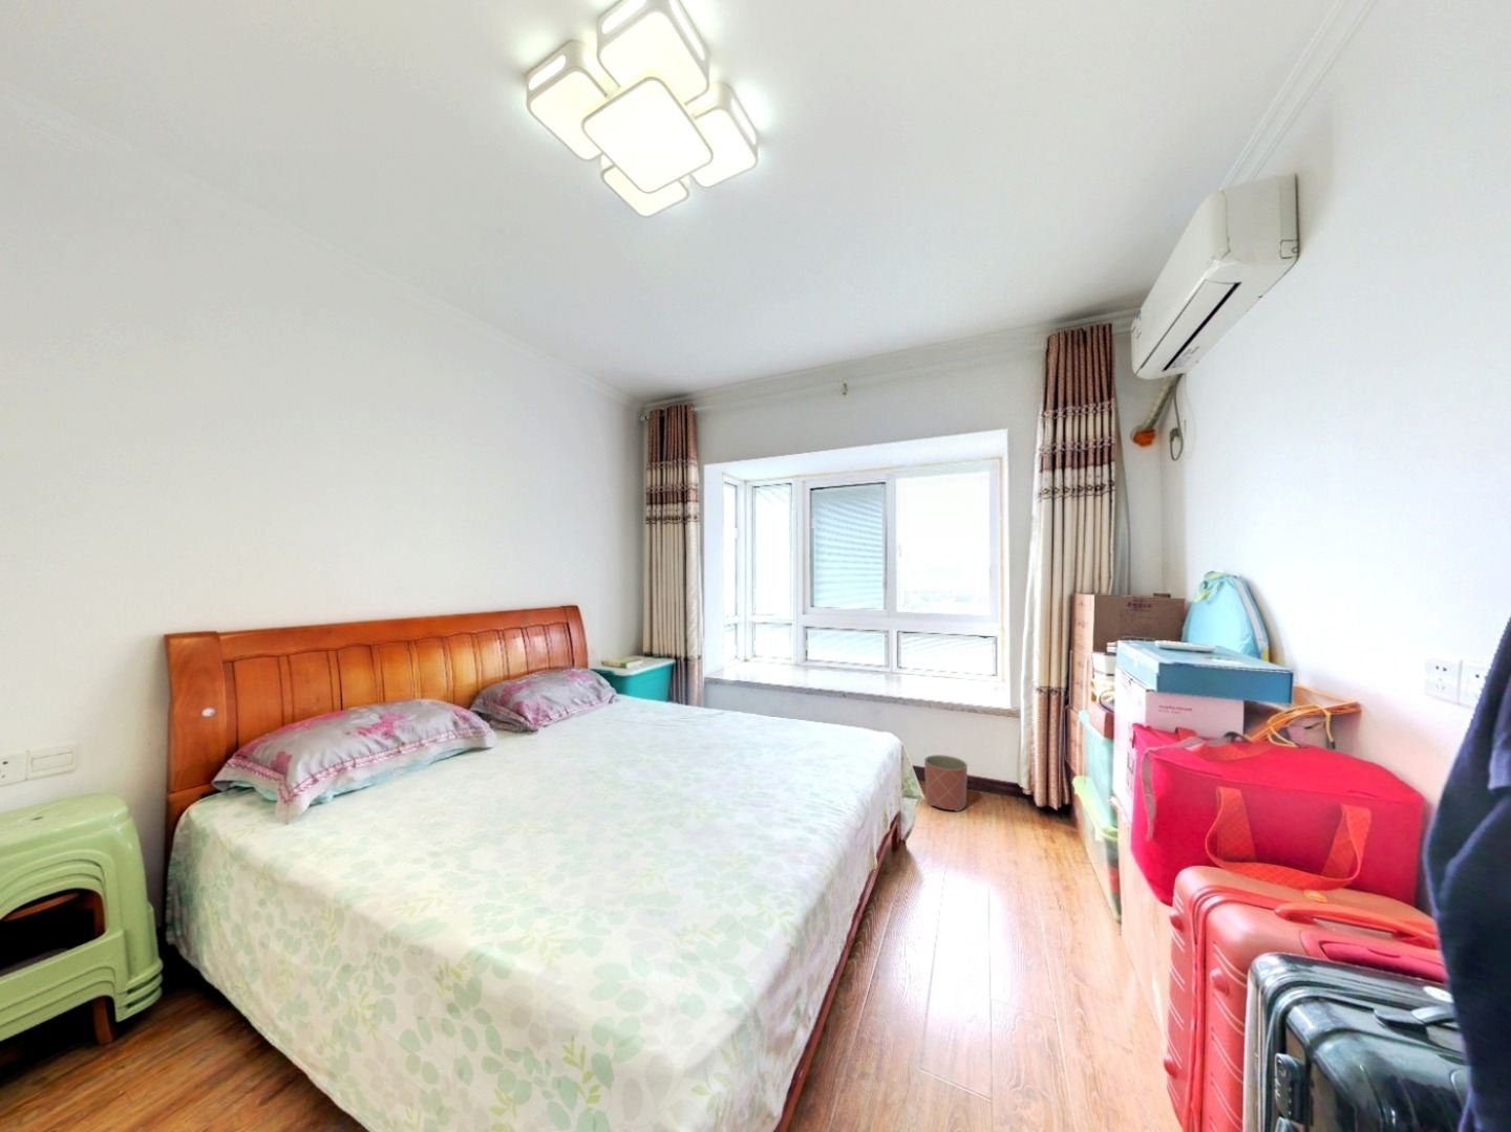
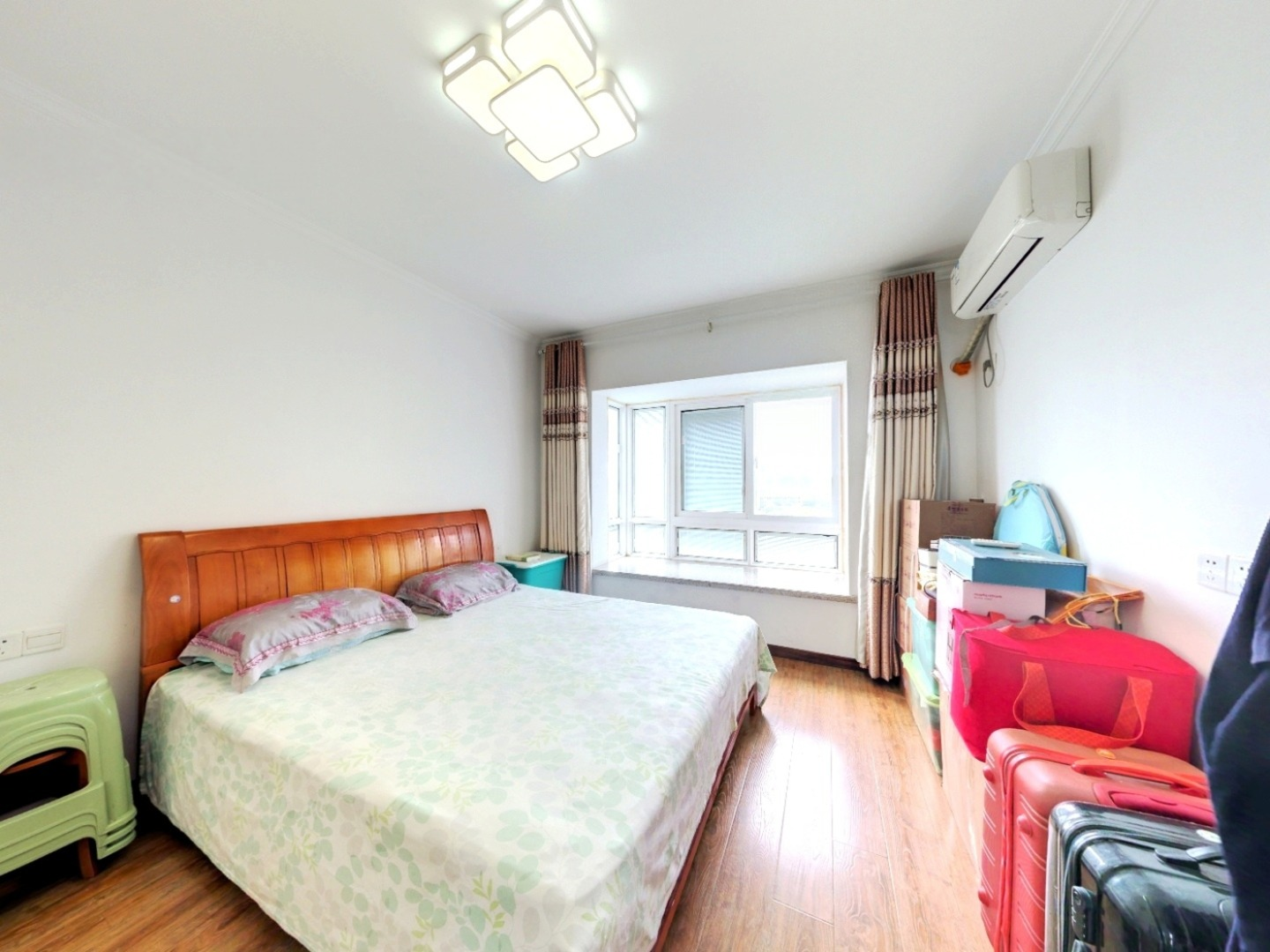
- planter [923,754,968,812]
